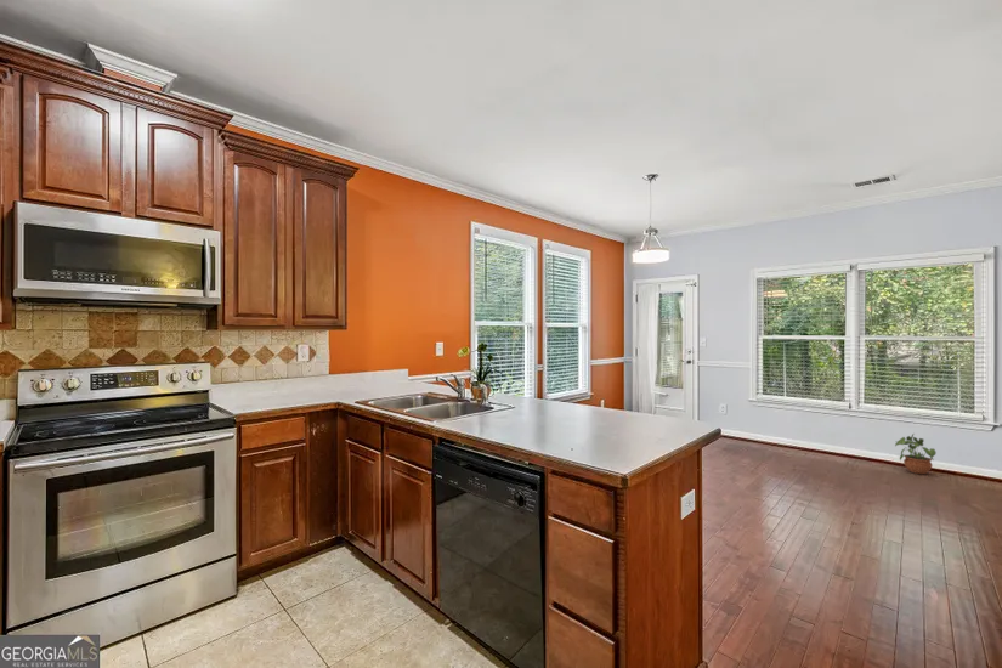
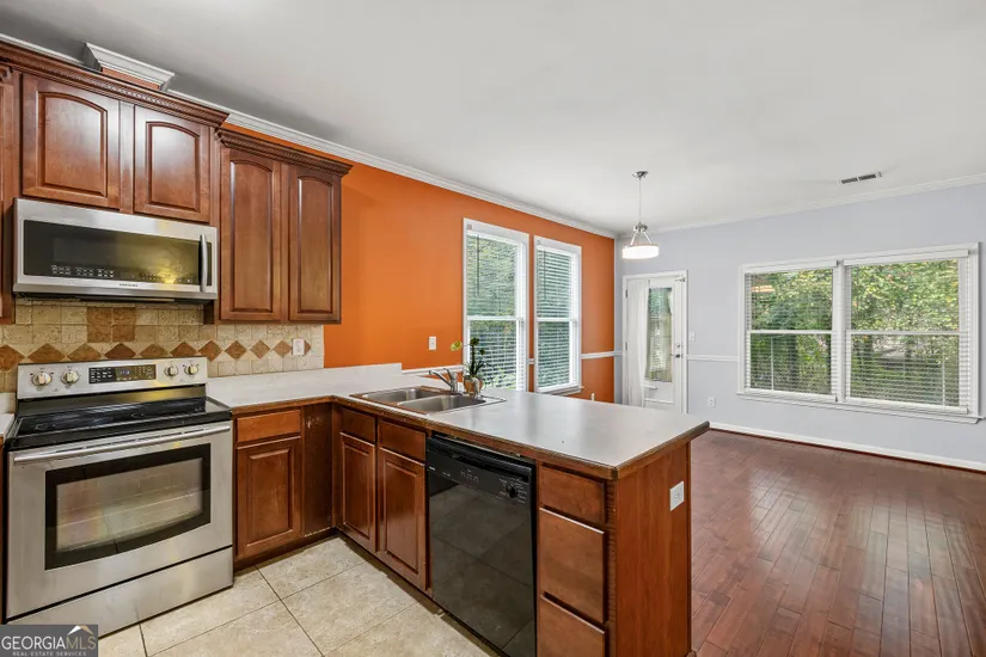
- potted plant [894,432,938,475]
